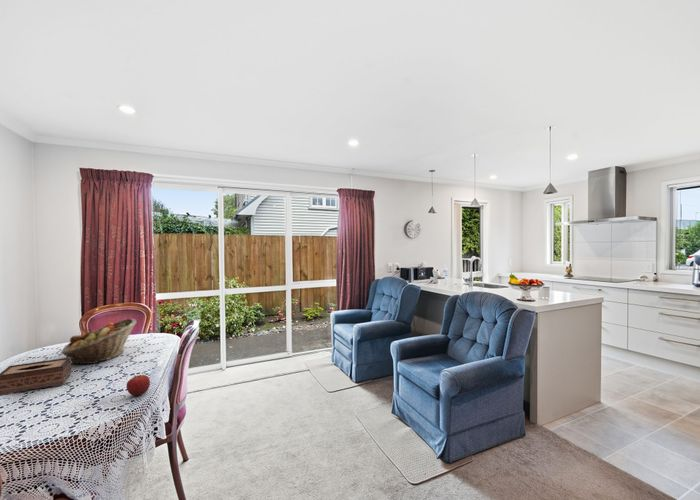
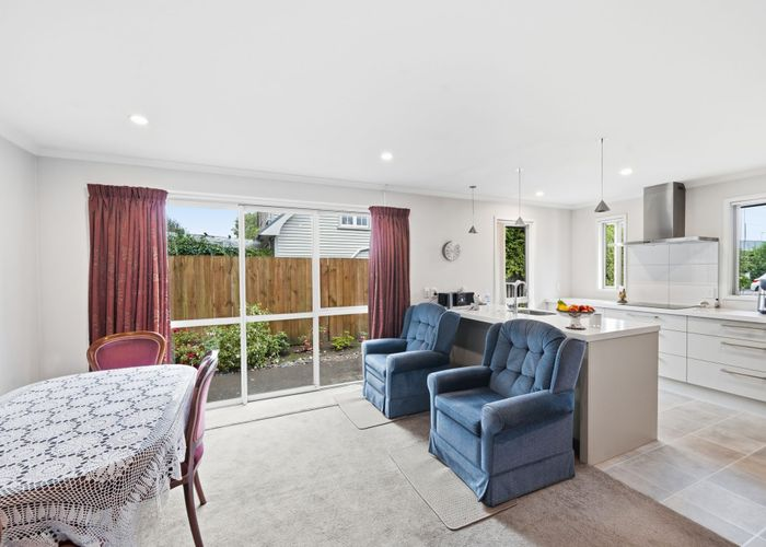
- fruit [126,374,151,397]
- fruit basket [60,317,137,365]
- tissue box [0,357,72,397]
